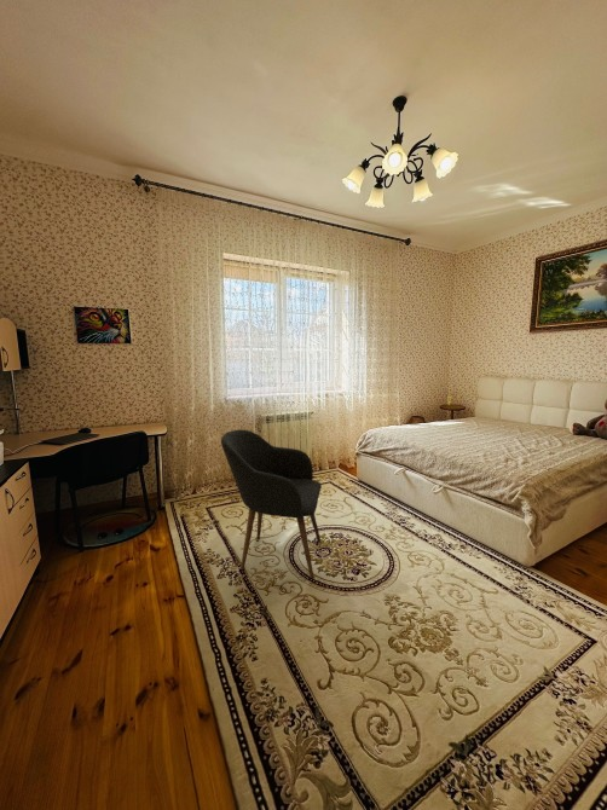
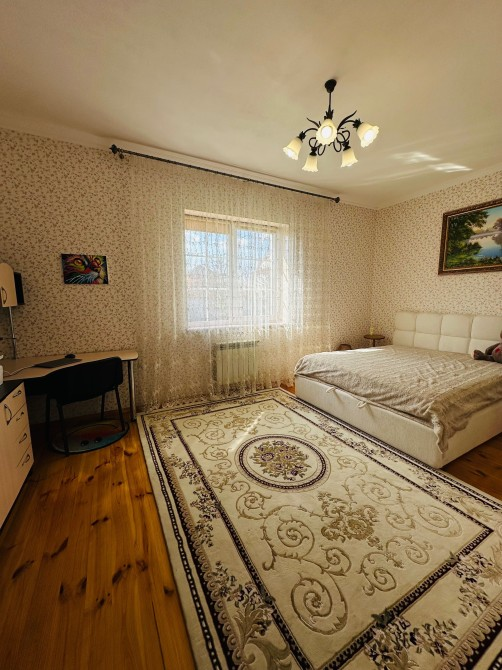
- armchair [220,428,323,579]
